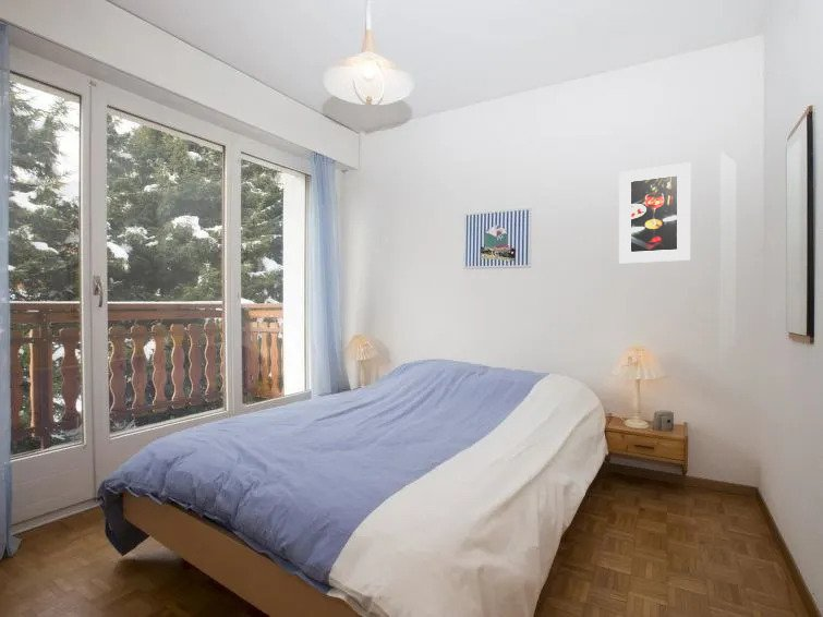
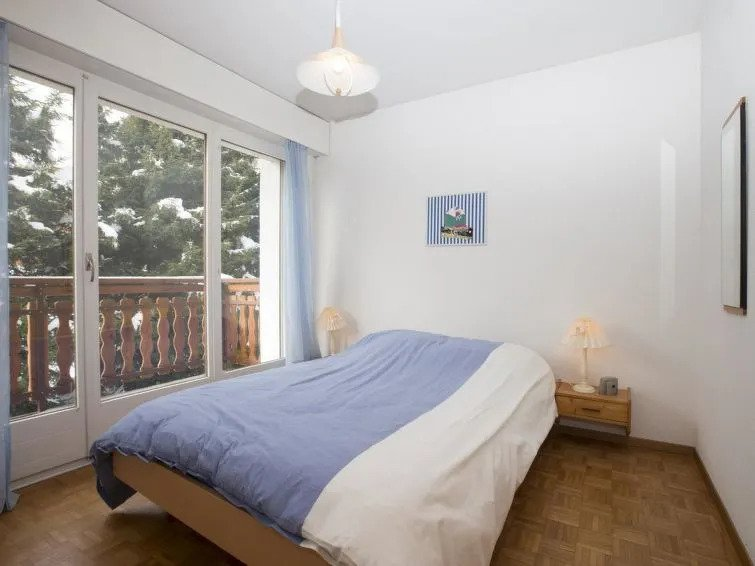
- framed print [618,161,691,264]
